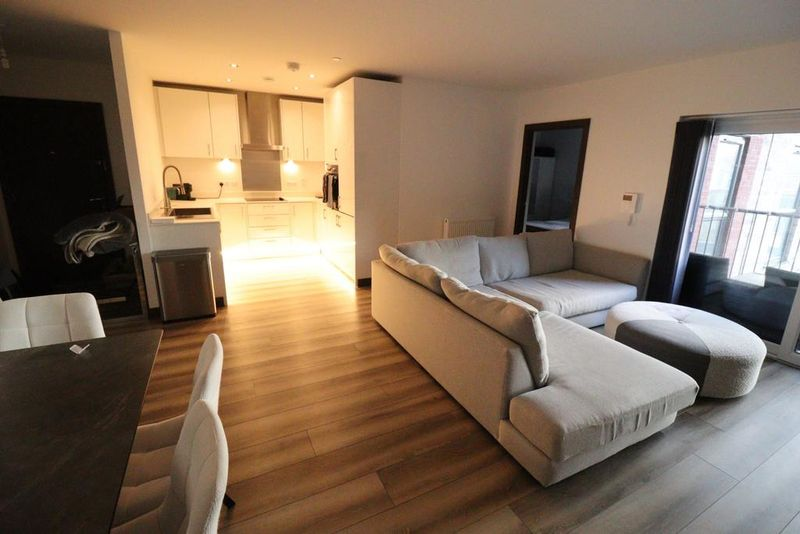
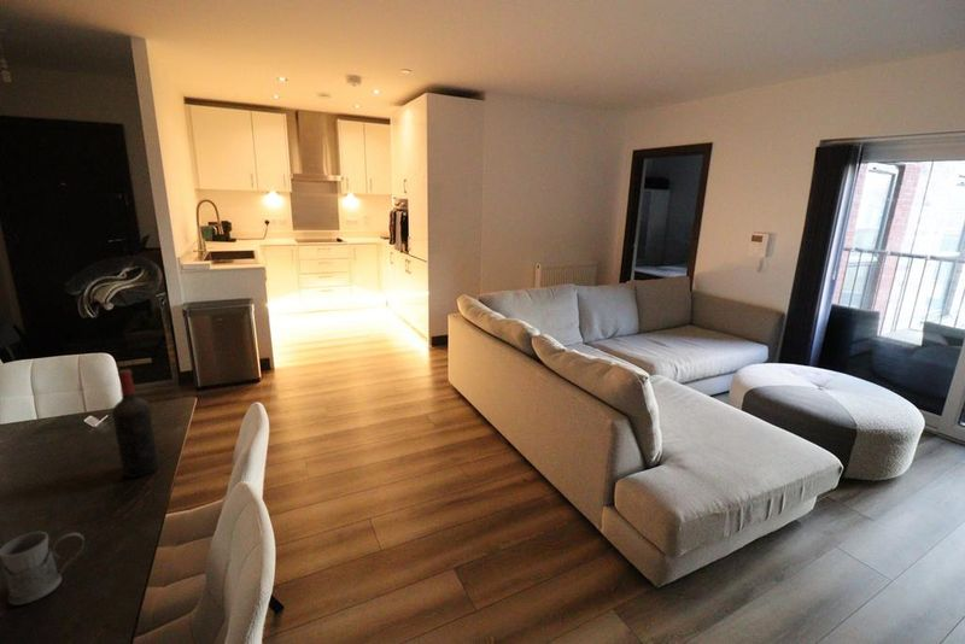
+ mug [0,531,86,607]
+ wine bottle [111,368,159,479]
